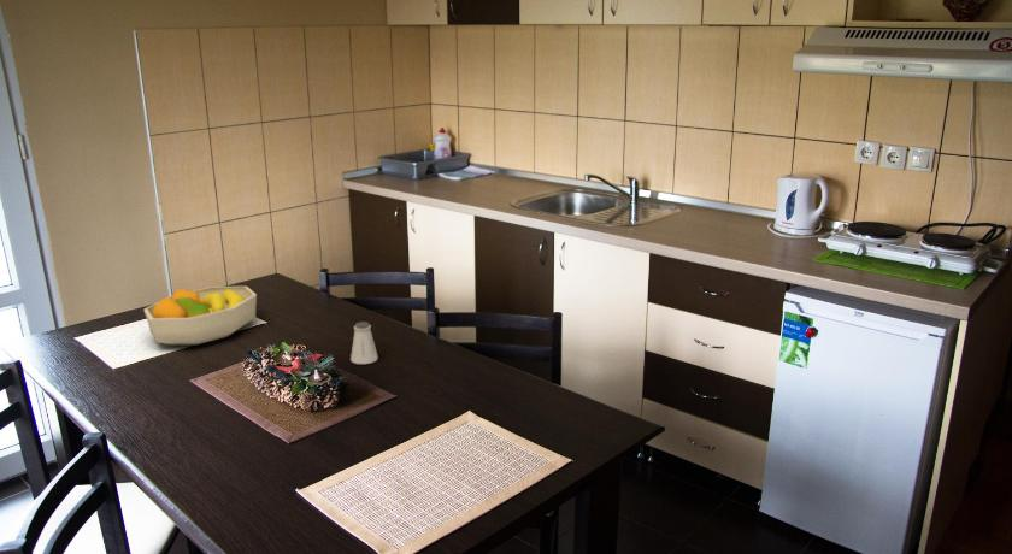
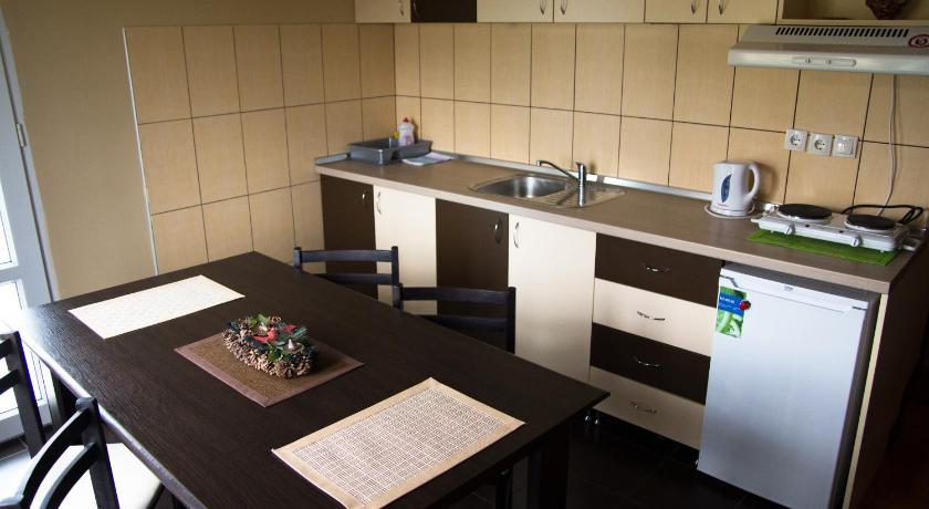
- saltshaker [349,320,380,365]
- fruit bowl [142,285,258,346]
